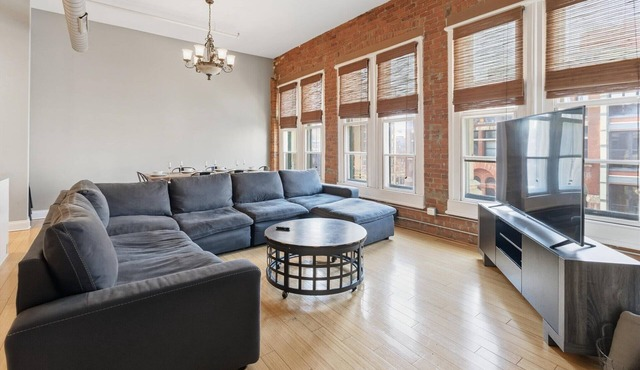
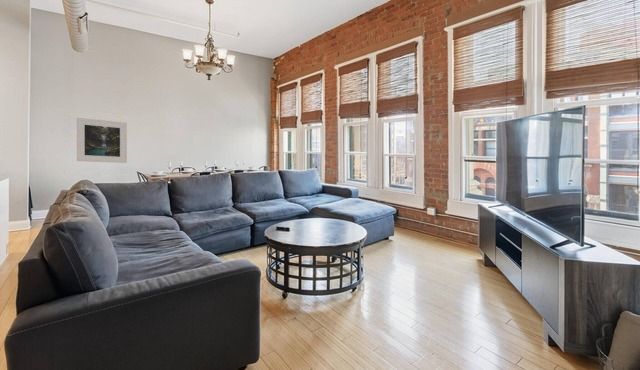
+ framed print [76,117,128,164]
